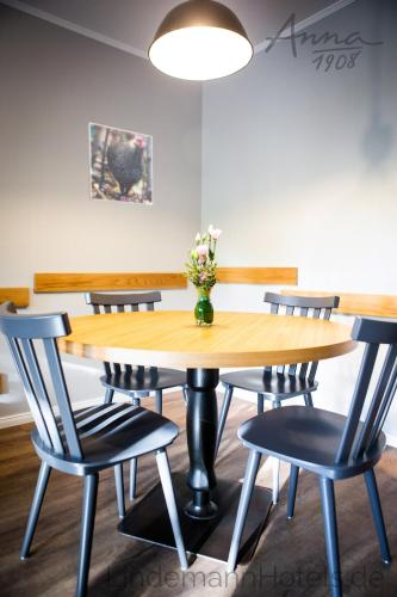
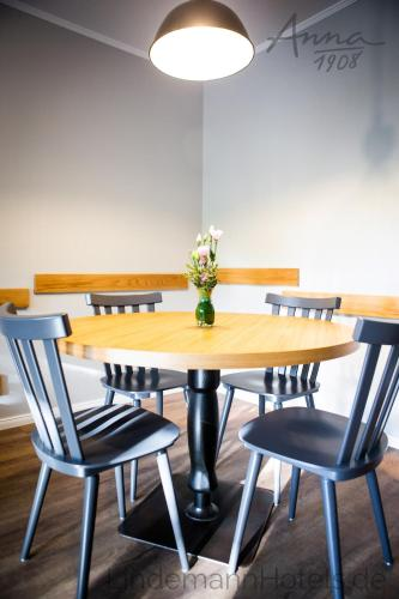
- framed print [87,122,154,207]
